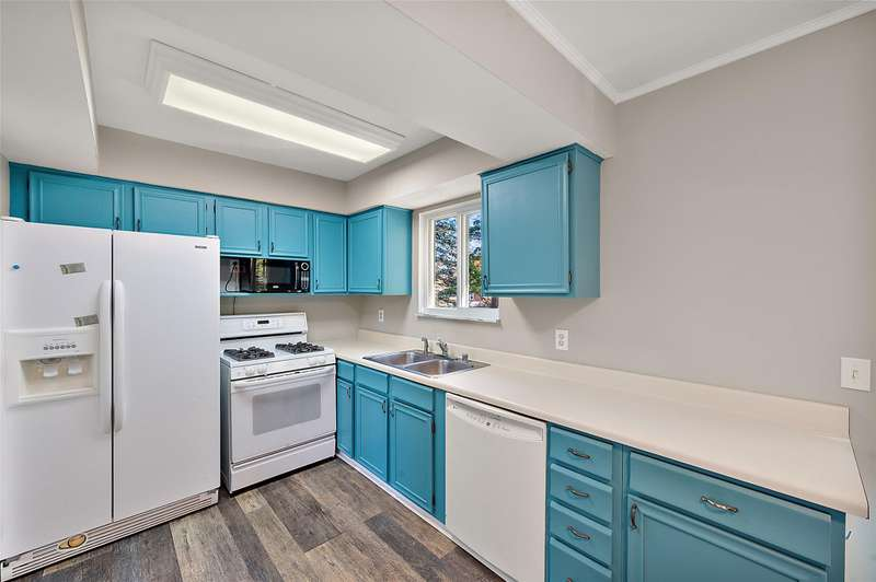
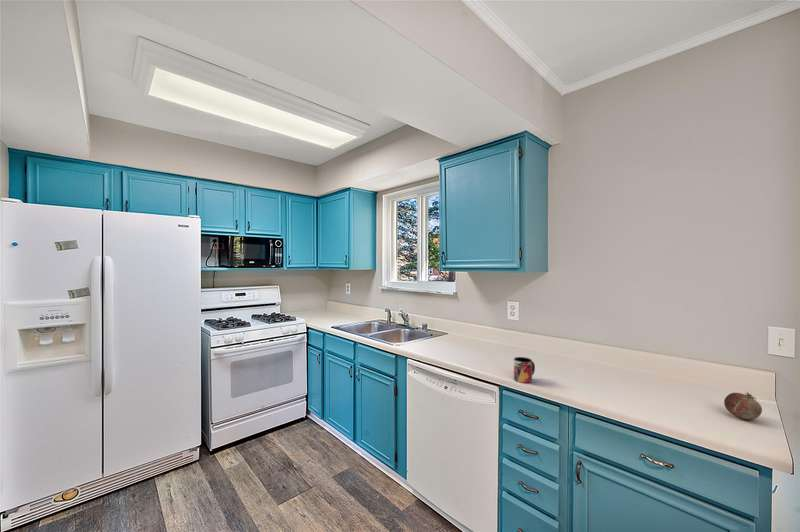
+ mug [513,356,536,384]
+ fruit [723,391,763,421]
